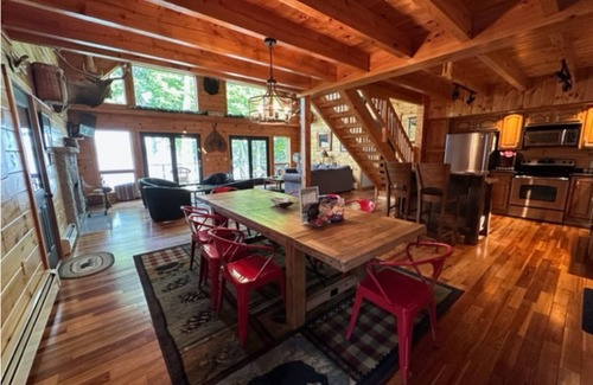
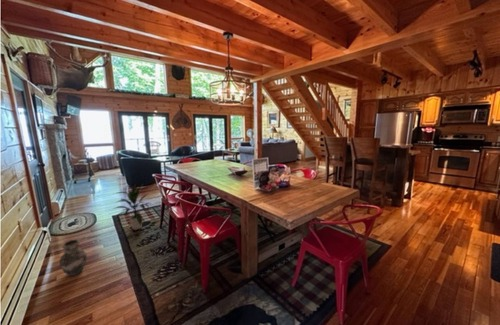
+ indoor plant [112,182,152,231]
+ ceramic jug [58,239,88,277]
